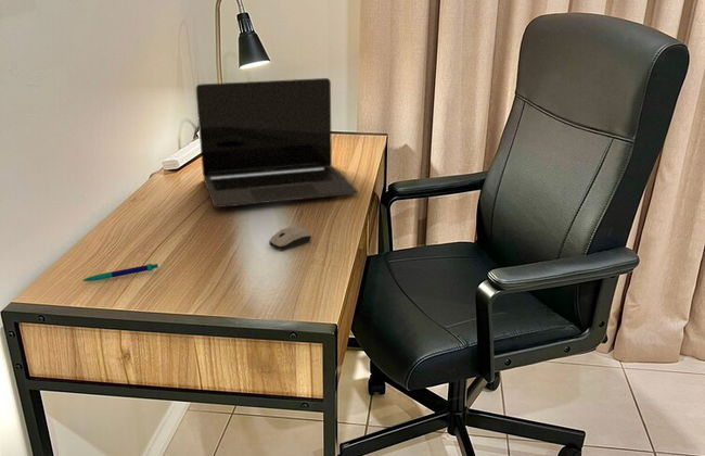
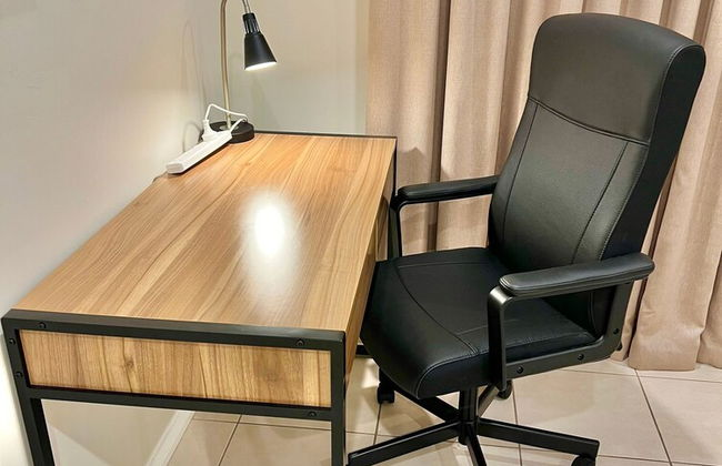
- pen [81,263,159,282]
- laptop [195,77,359,208]
- computer mouse [268,226,312,252]
